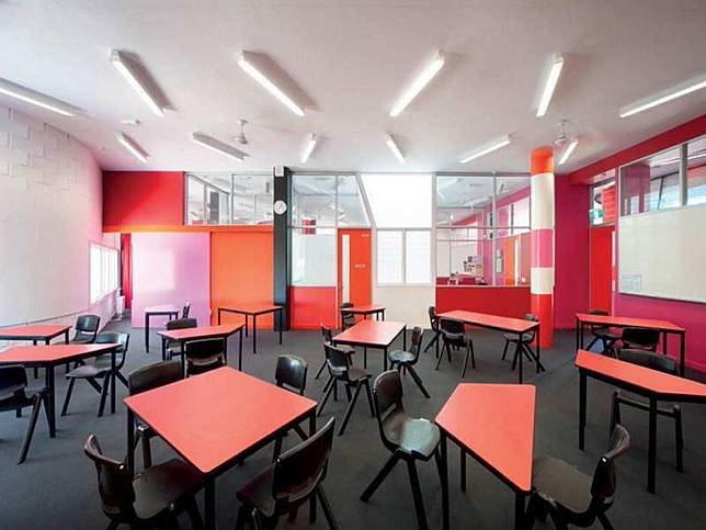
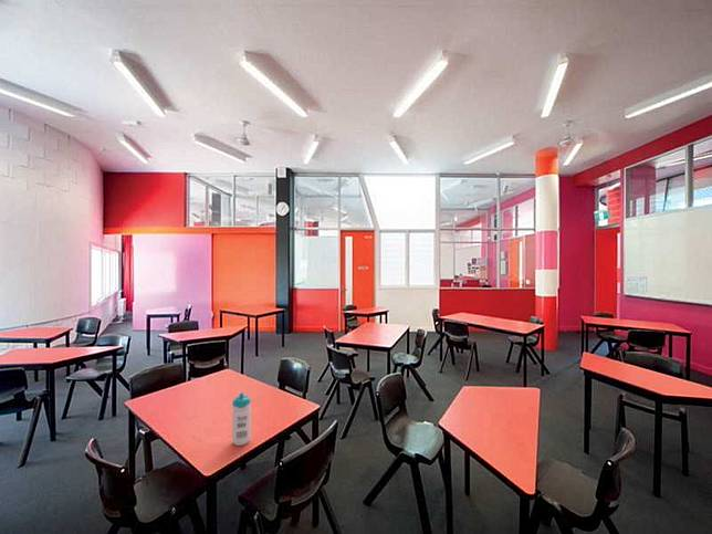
+ water bottle [231,391,252,447]
